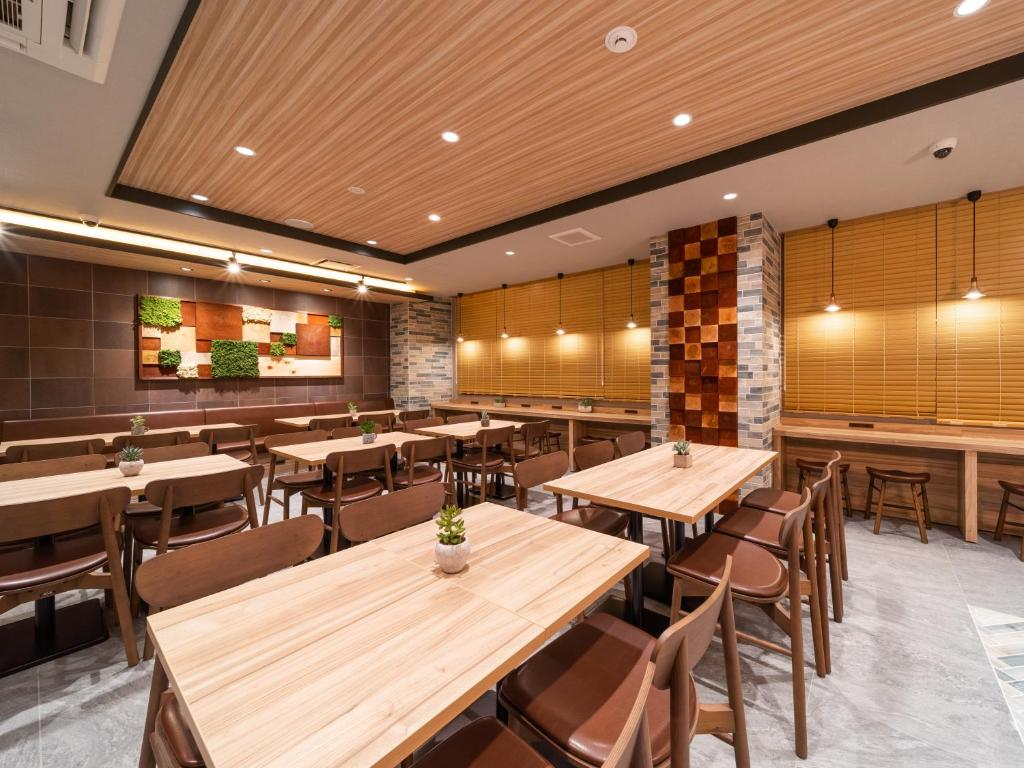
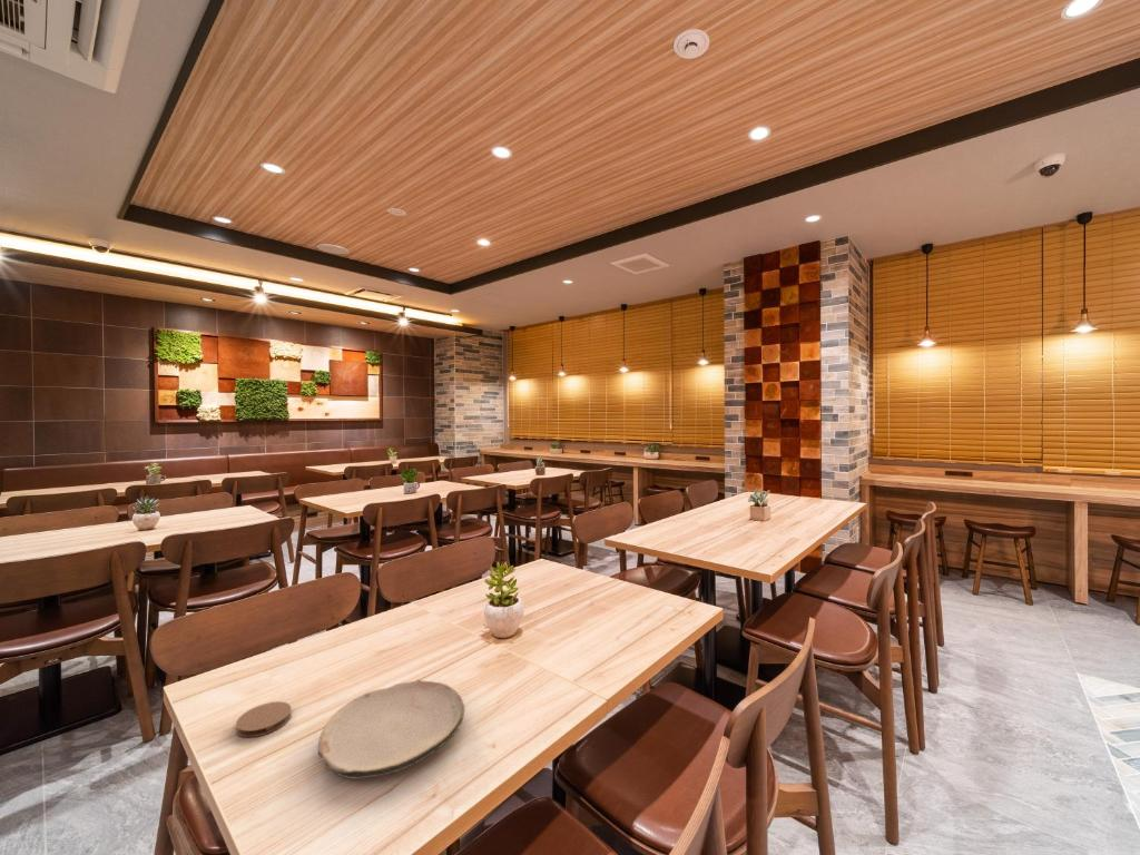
+ coaster [235,700,293,738]
+ plate [317,679,465,779]
